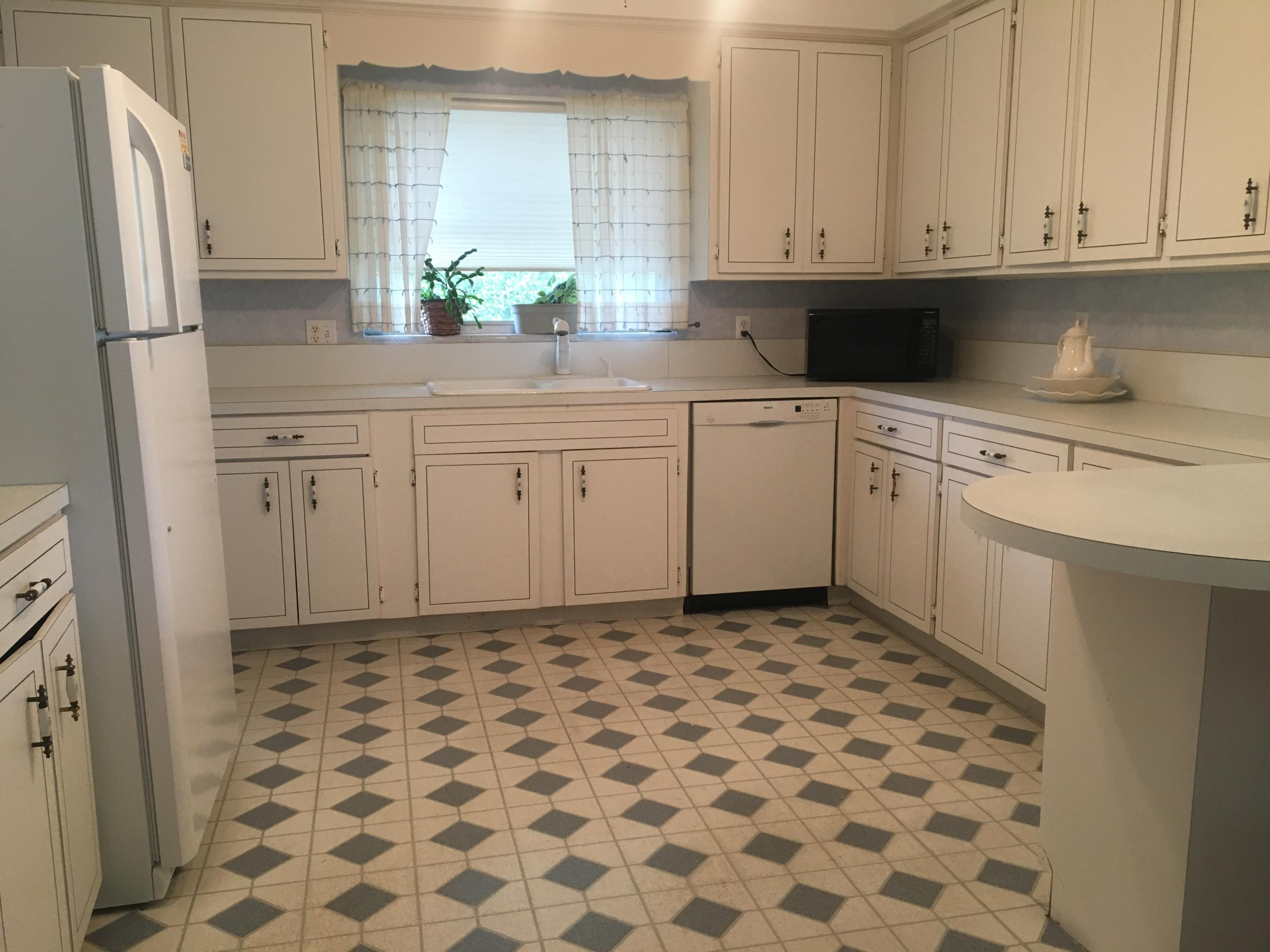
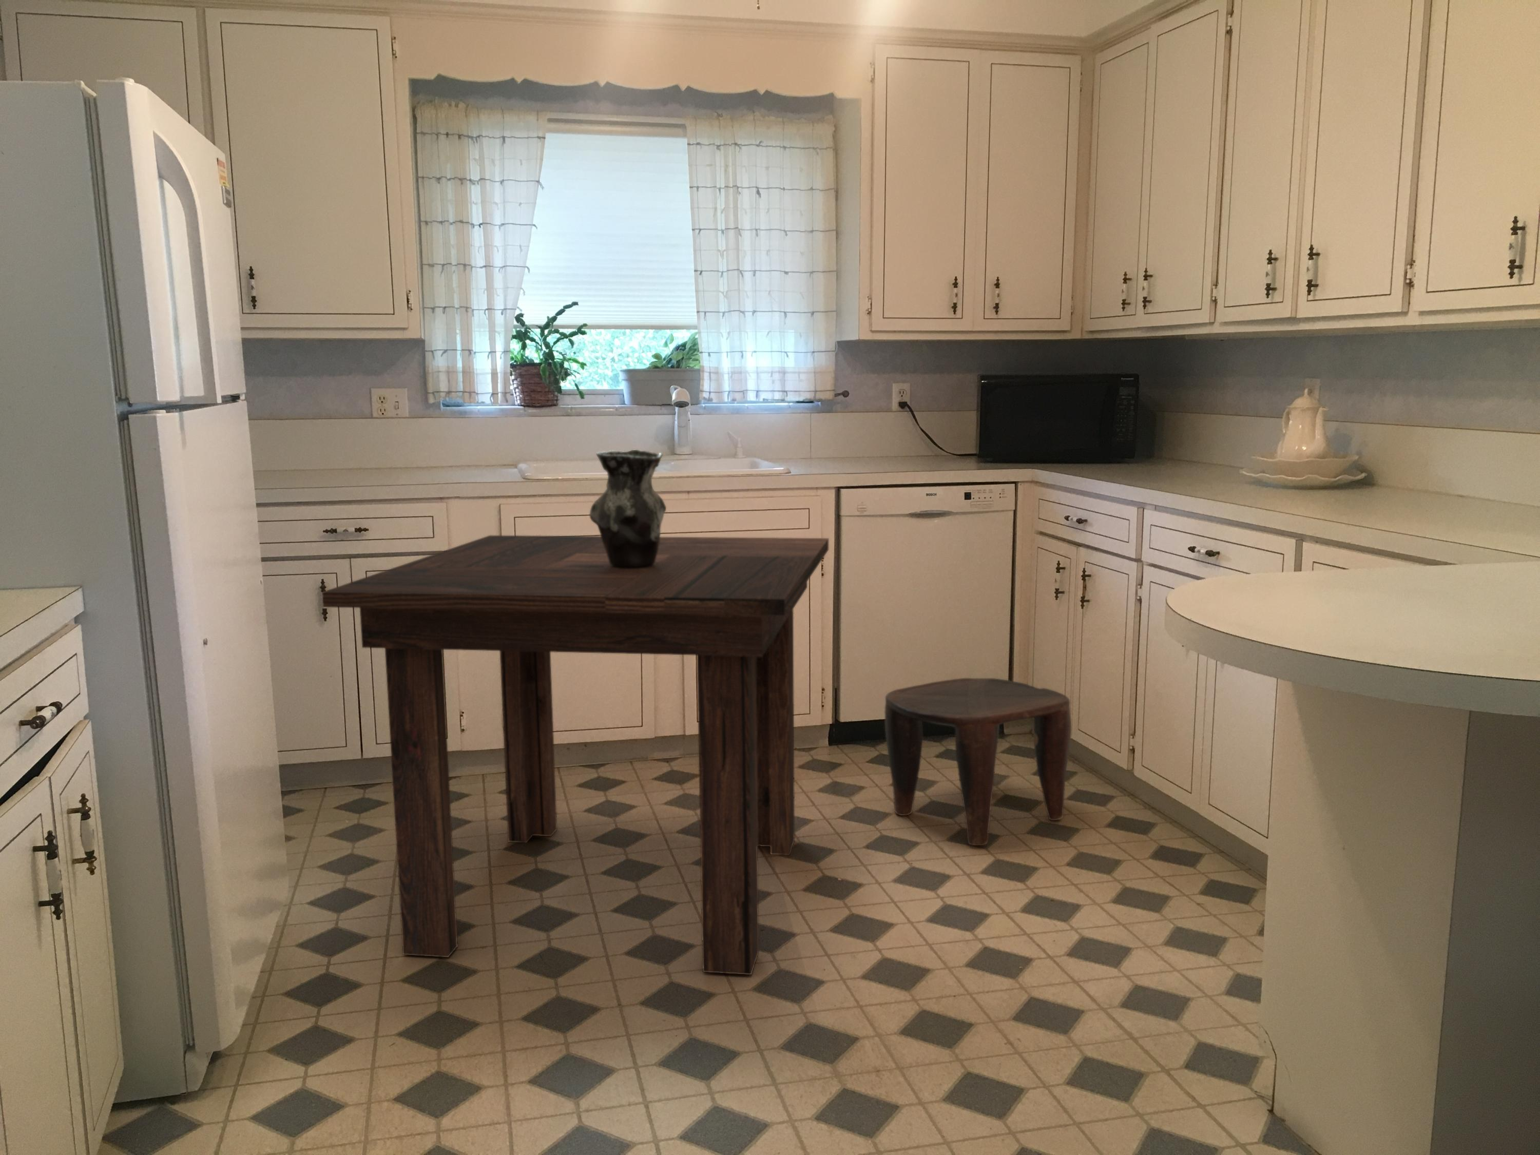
+ vase [589,449,667,568]
+ stool [884,678,1072,846]
+ dining table [321,535,829,975]
